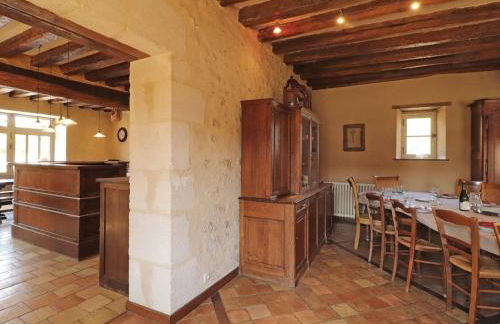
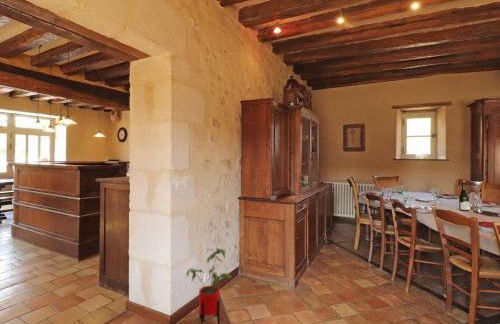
+ house plant [185,248,233,324]
